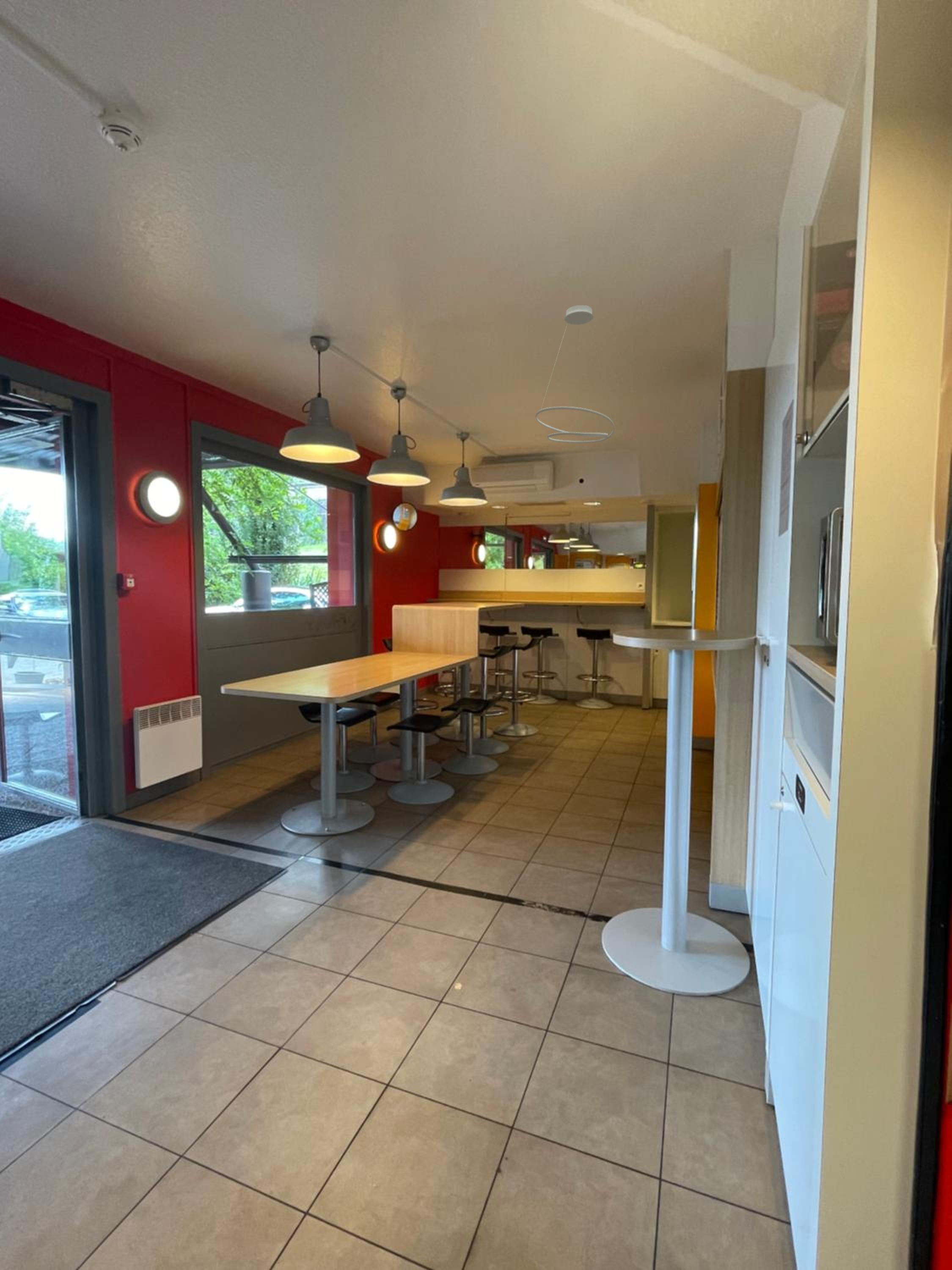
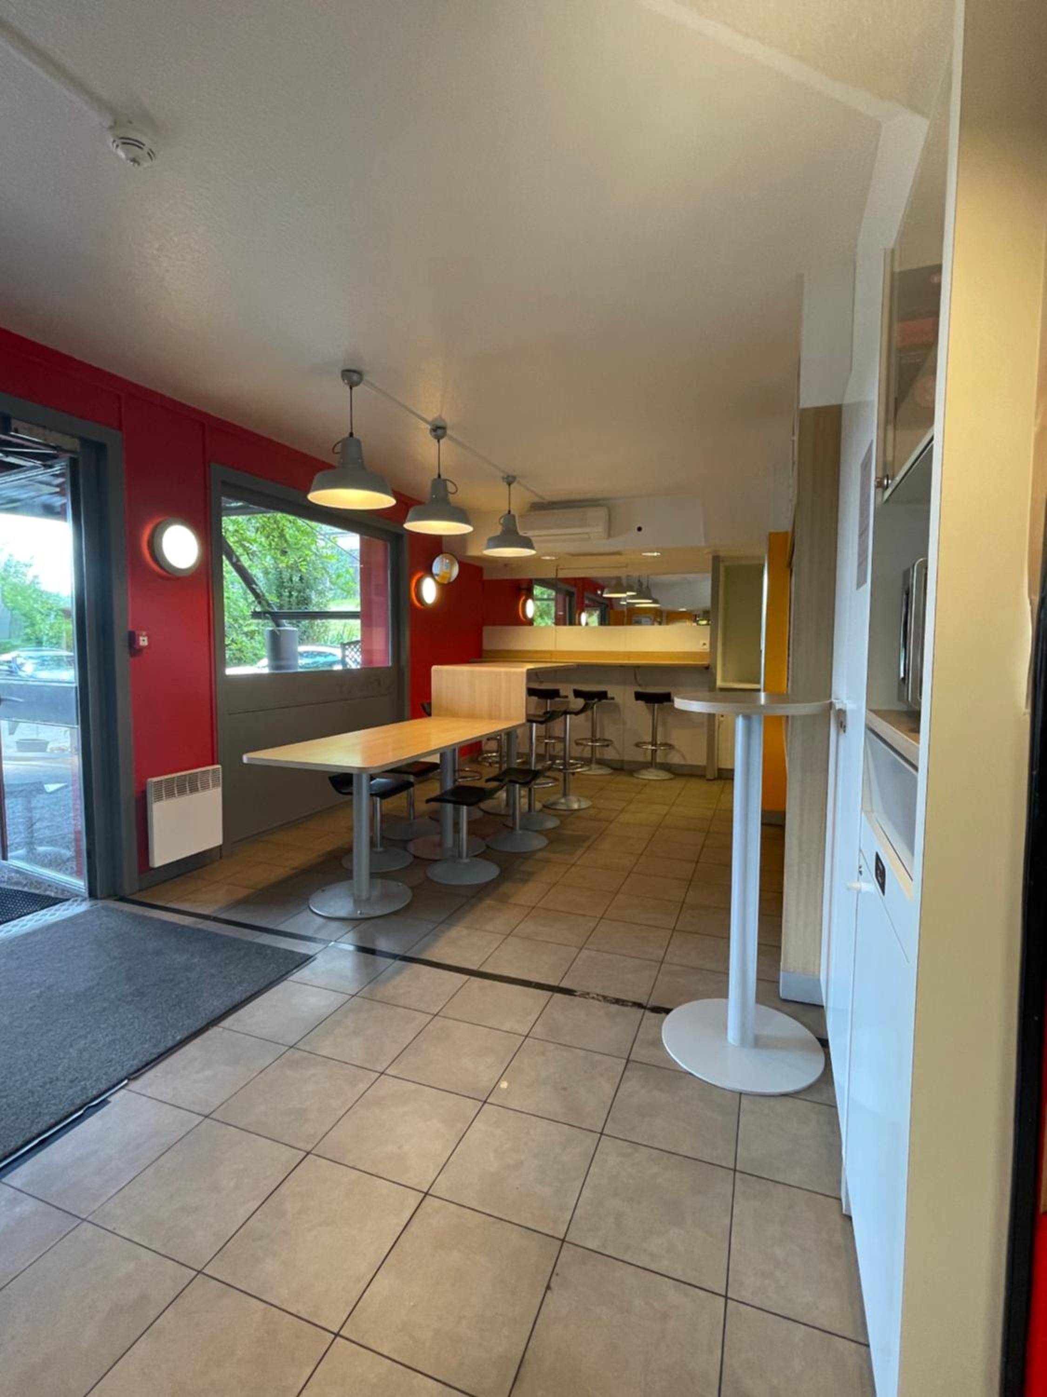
- pendant light [535,305,615,444]
